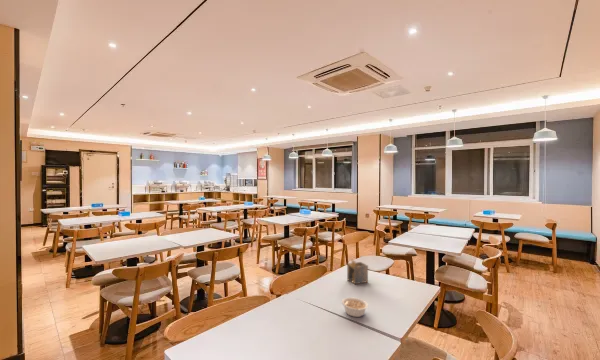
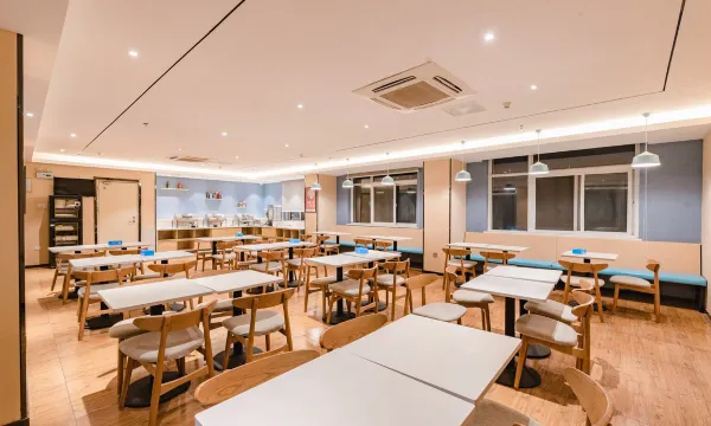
- napkin holder [346,259,369,285]
- legume [341,296,369,318]
